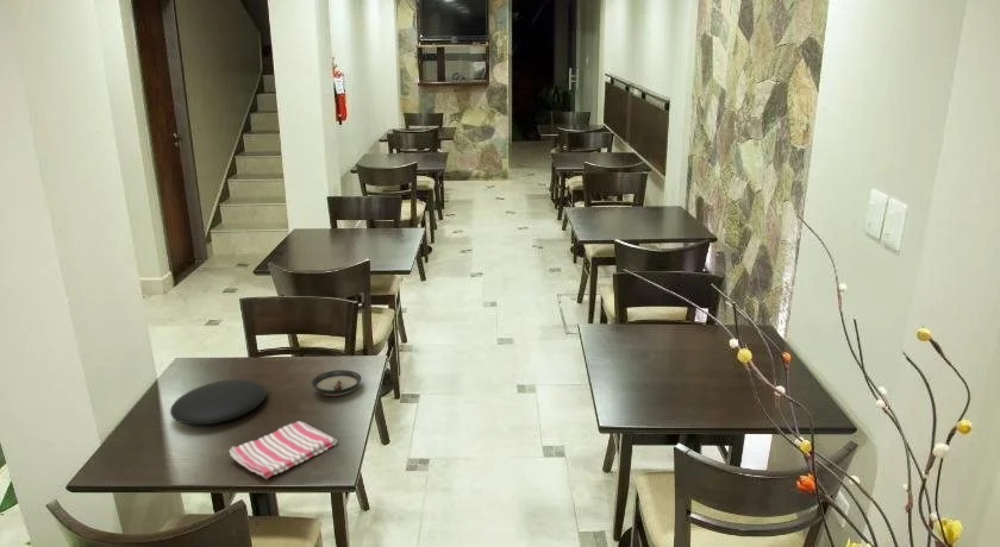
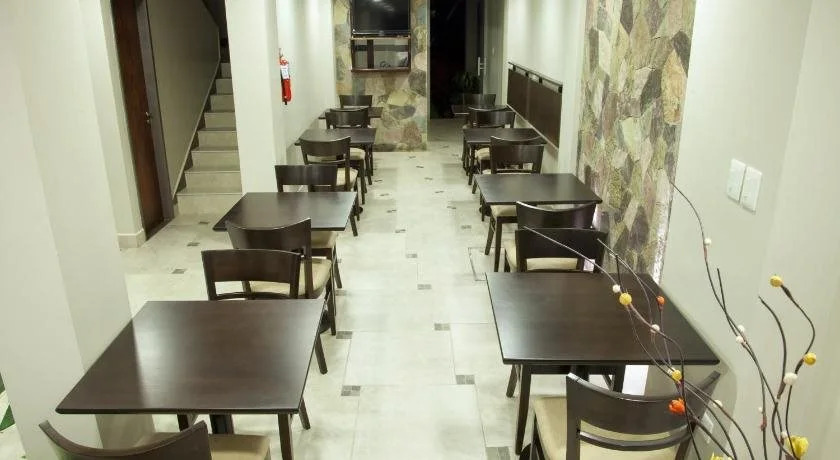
- plate [169,378,268,426]
- dish towel [229,420,338,480]
- saucer [311,369,363,397]
